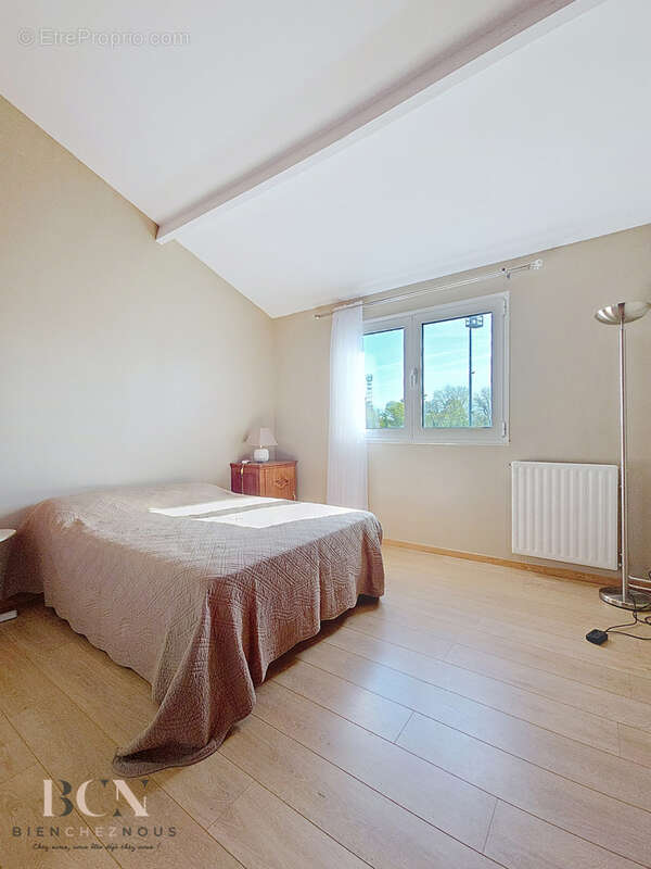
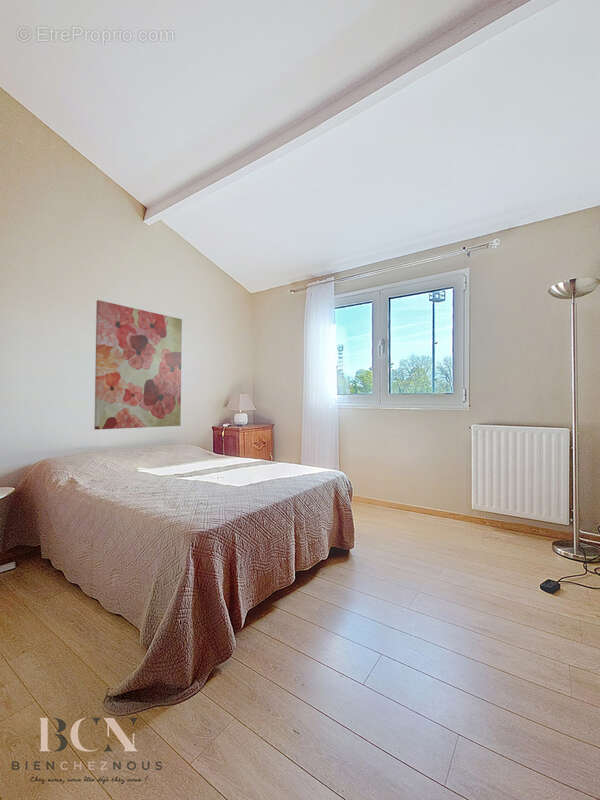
+ wall art [93,299,183,431]
